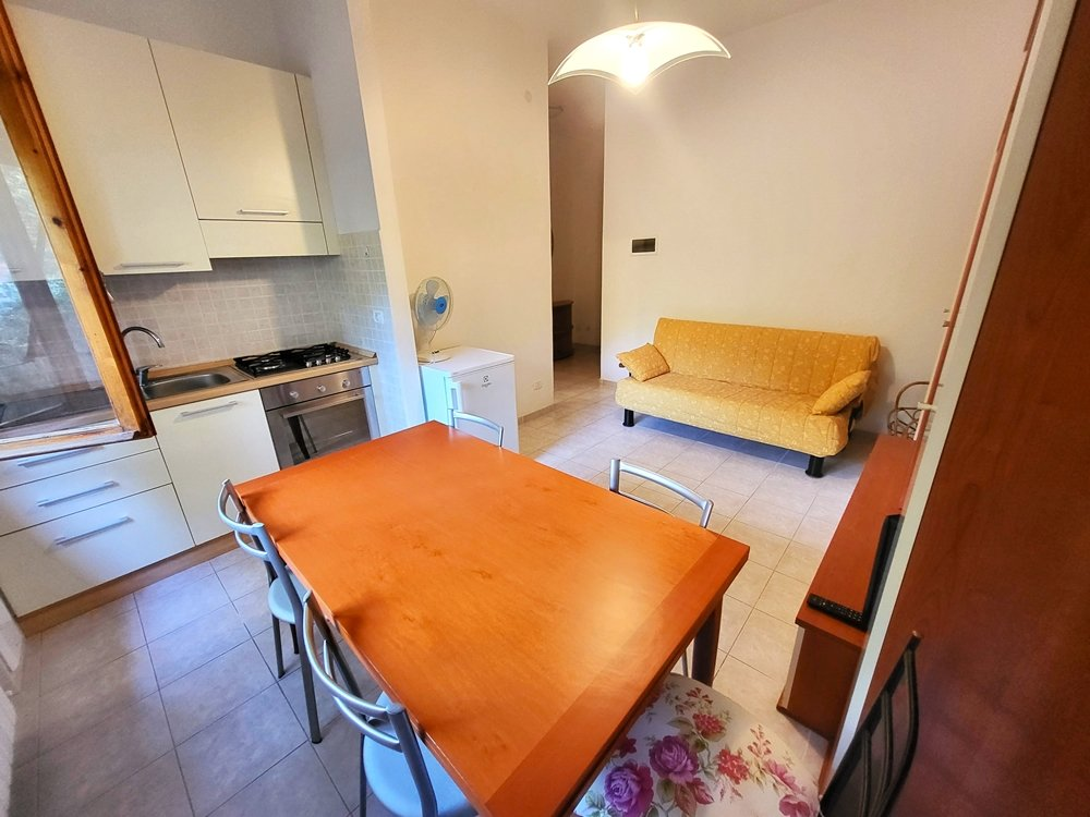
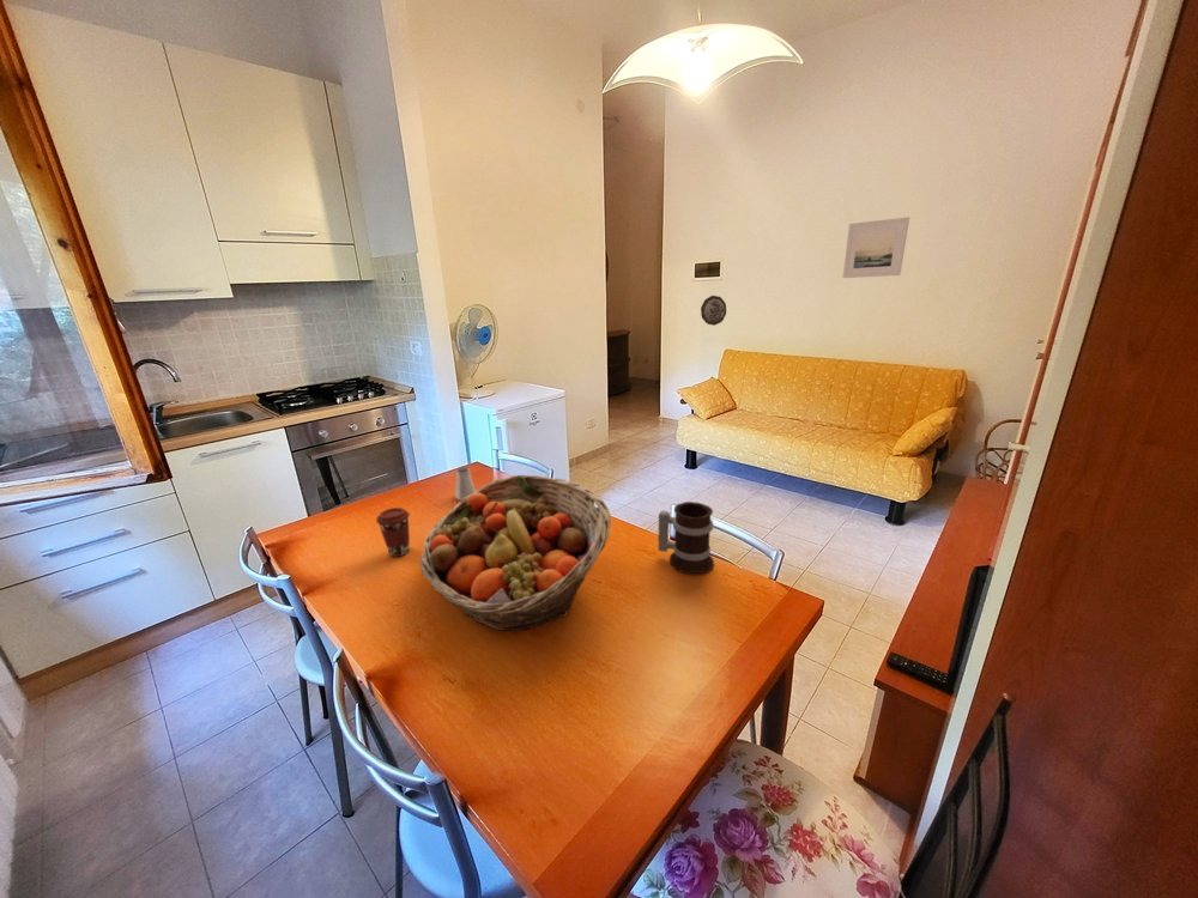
+ coffee cup [375,506,411,558]
+ decorative plate [700,295,727,327]
+ mug [657,500,715,575]
+ saltshaker [454,466,477,500]
+ fruit basket [419,474,612,632]
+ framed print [842,216,910,279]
